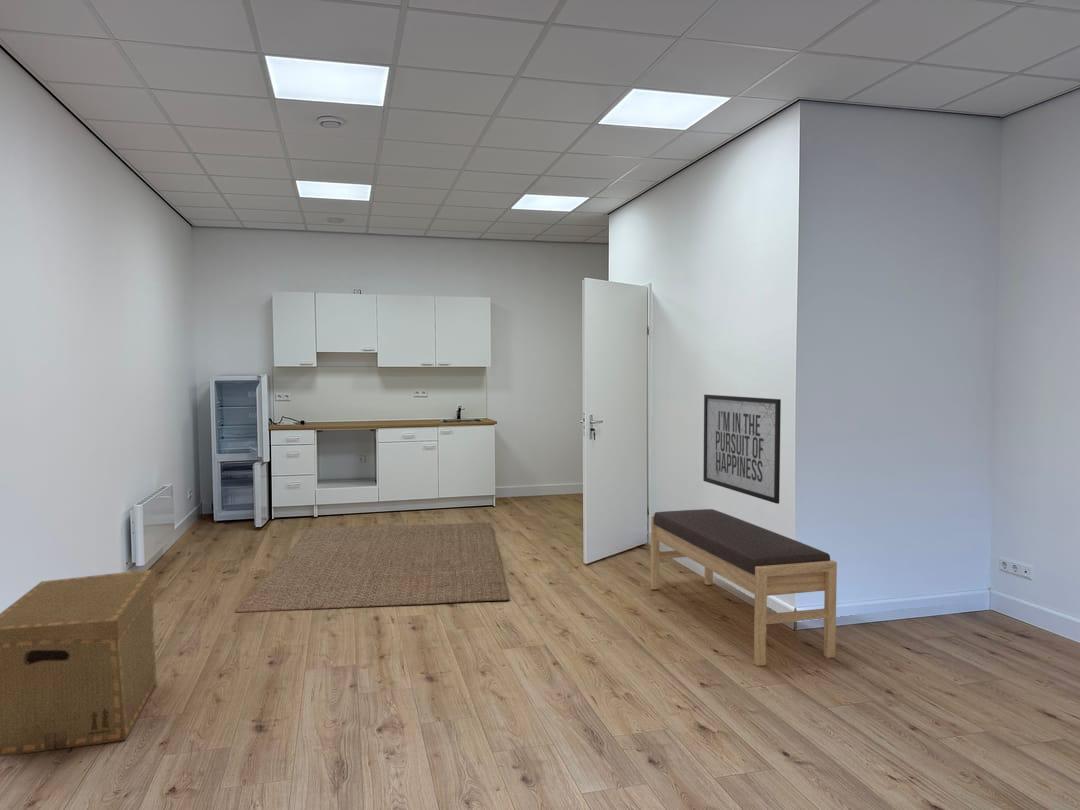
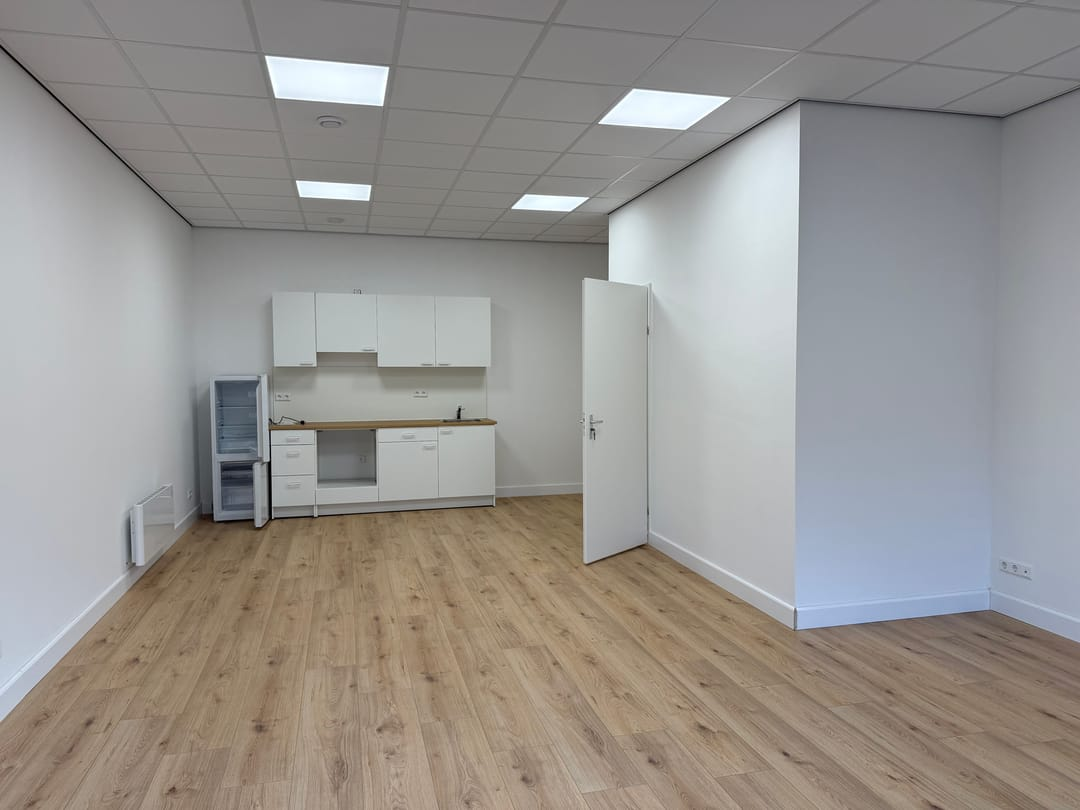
- mirror [702,394,782,505]
- rug [234,522,510,614]
- bench [650,508,838,667]
- cardboard box [0,568,158,757]
